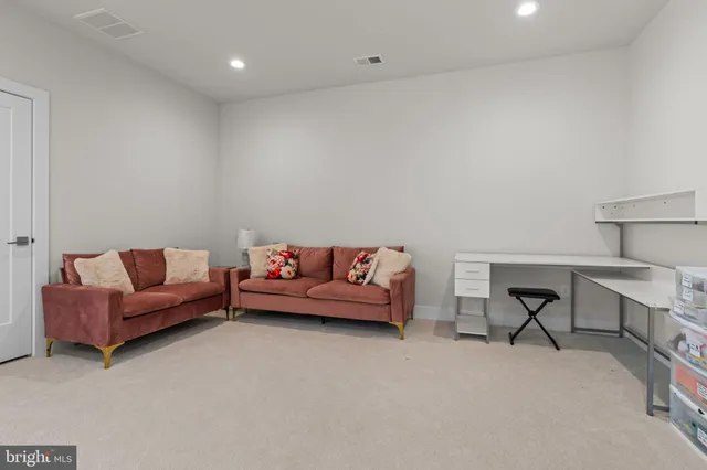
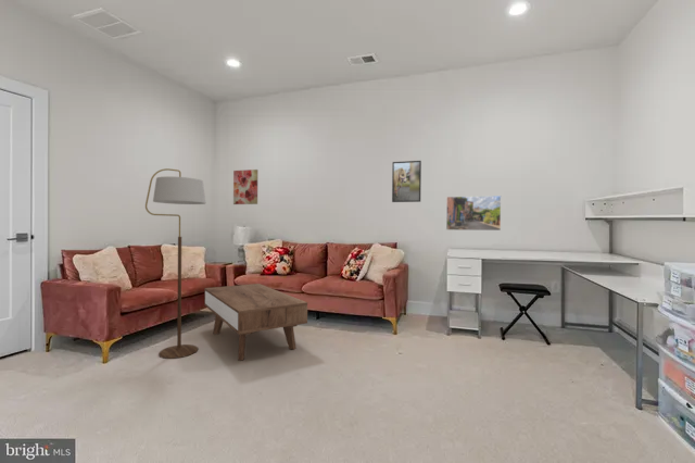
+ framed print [445,195,502,232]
+ wall art [232,168,258,205]
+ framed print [391,160,422,203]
+ coffee table [203,283,308,361]
+ floor lamp [144,167,206,360]
